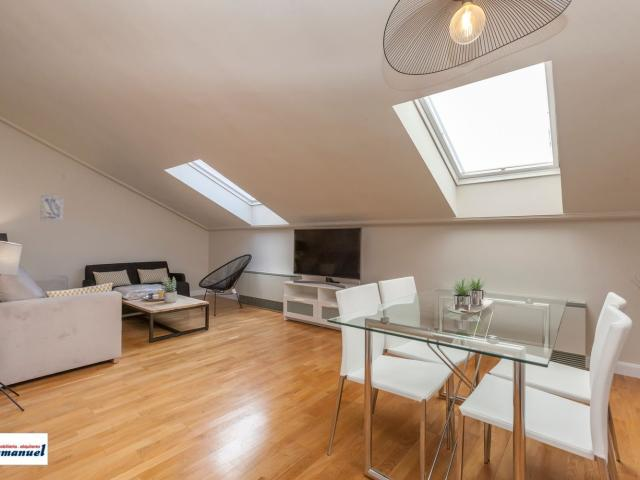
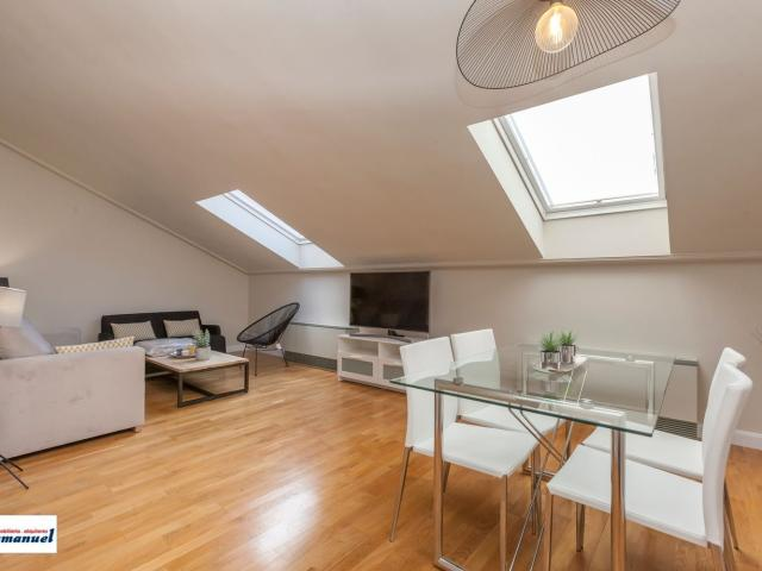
- wall art [39,193,65,223]
